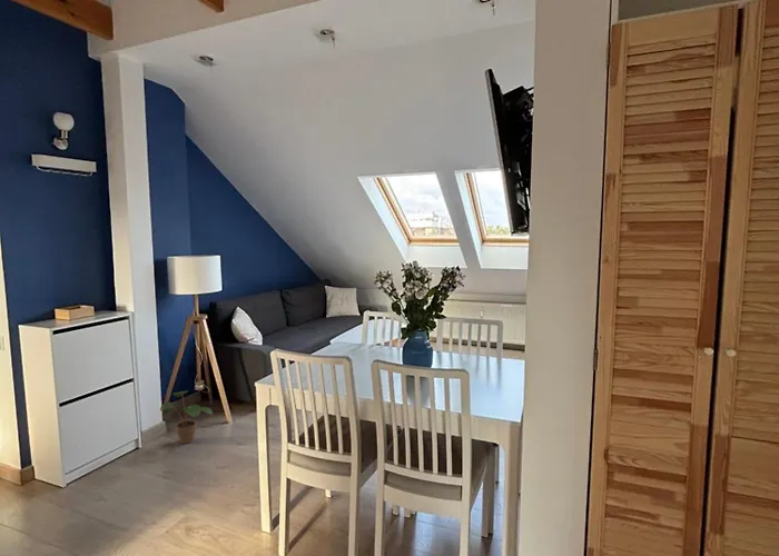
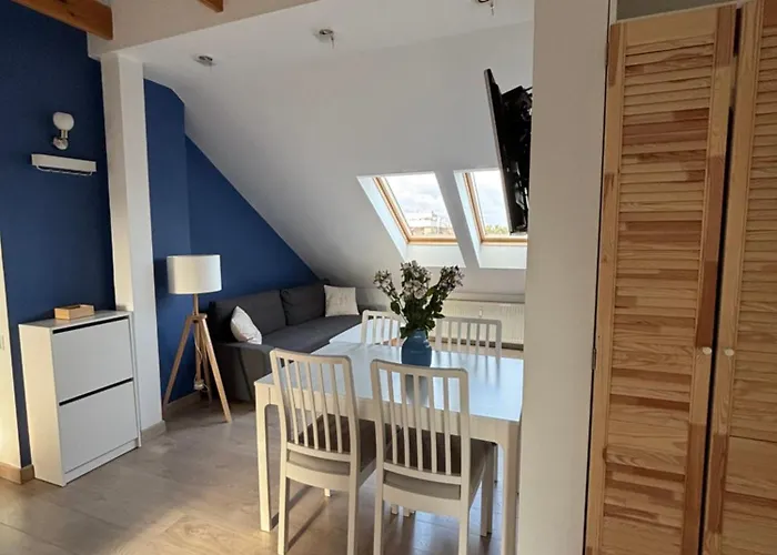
- potted plant [159,389,214,445]
